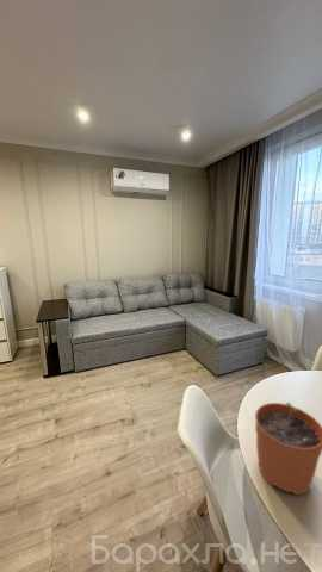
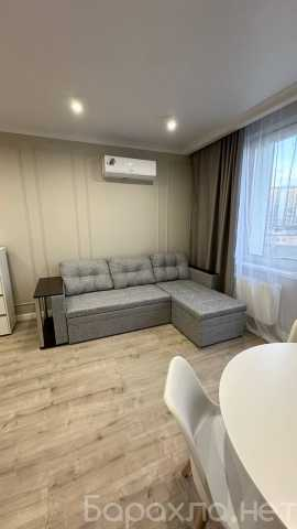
- plant pot [254,402,322,496]
